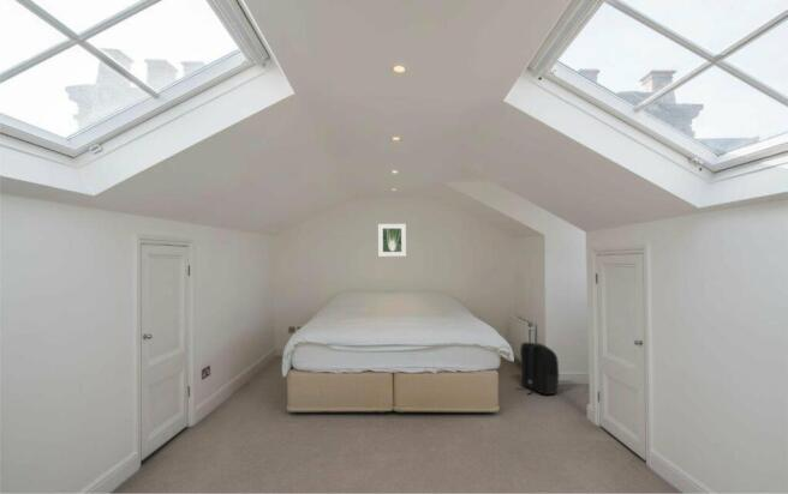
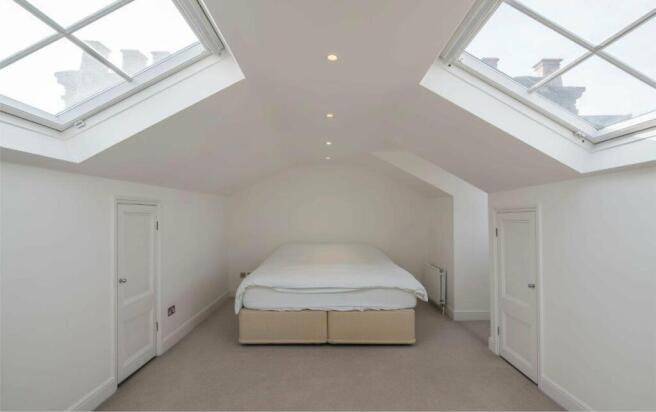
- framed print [377,223,407,258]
- backpack [515,341,561,396]
